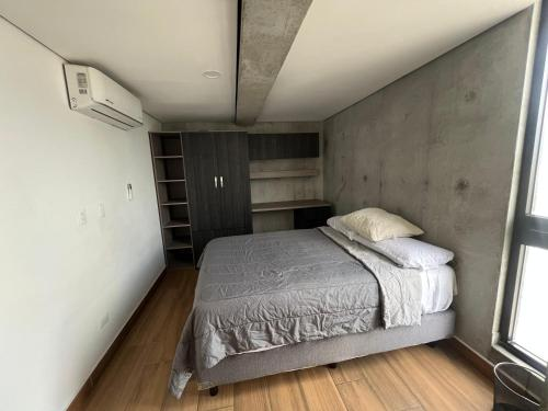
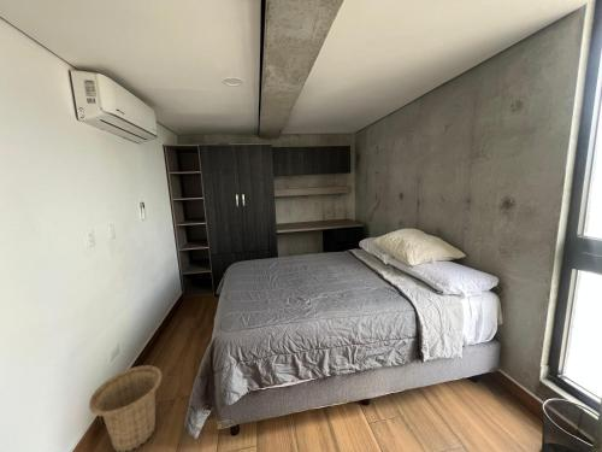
+ basket [88,364,163,452]
